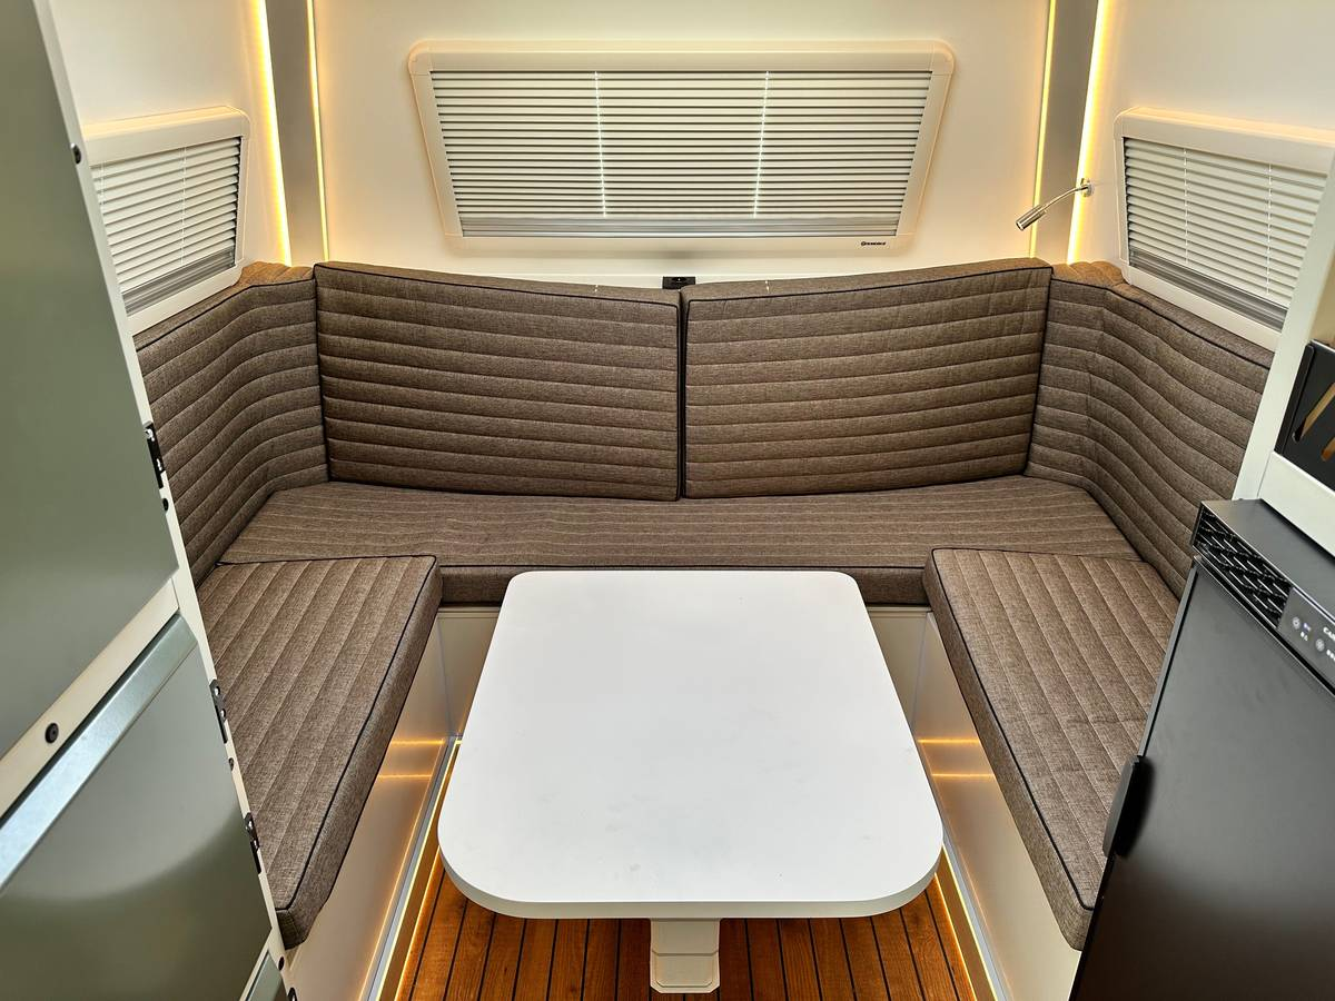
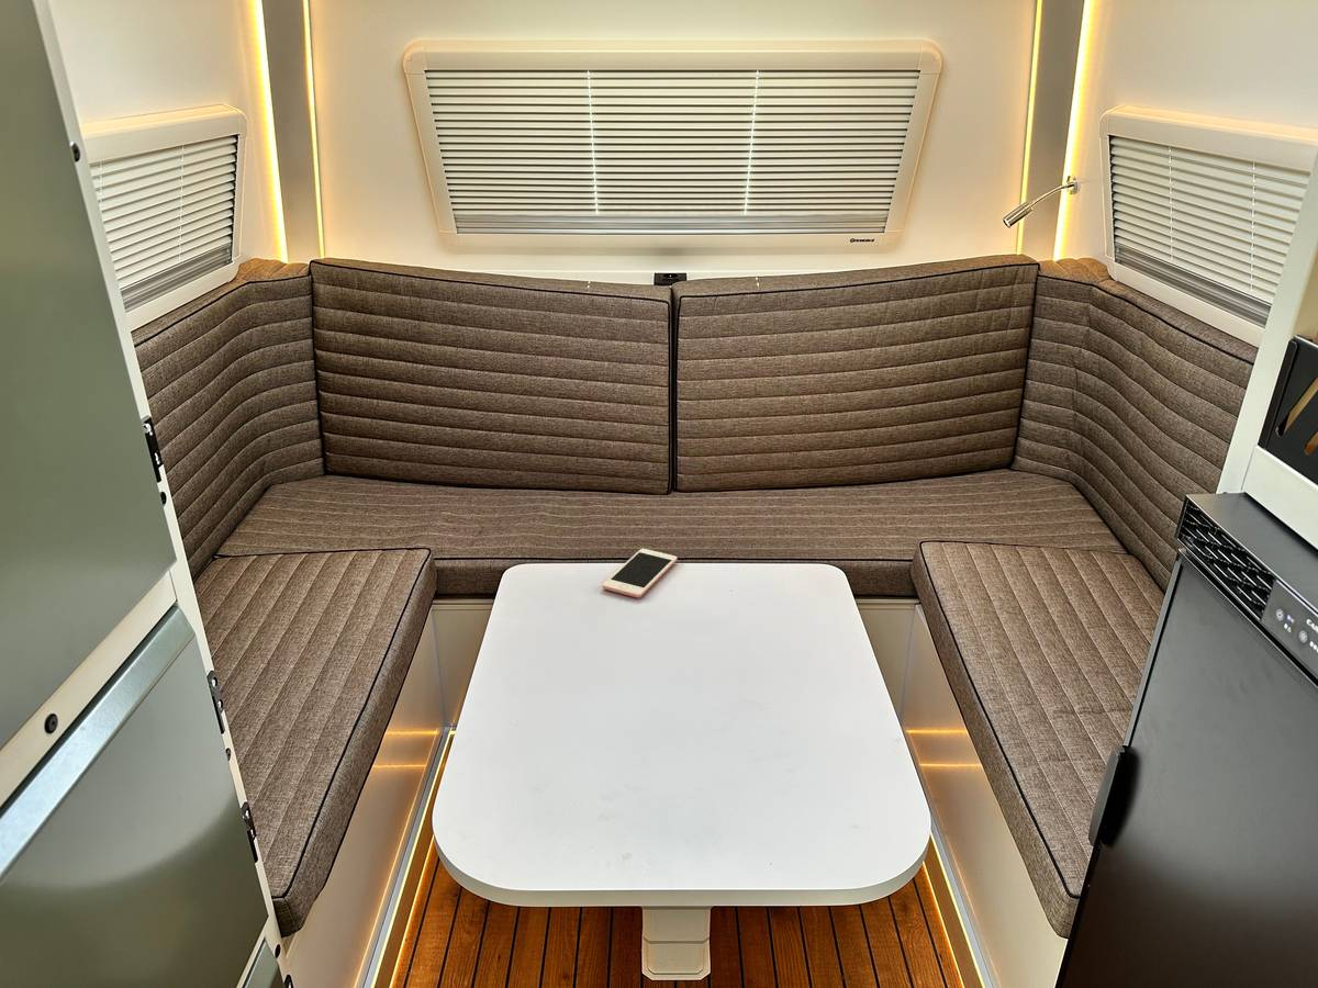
+ cell phone [602,548,678,599]
